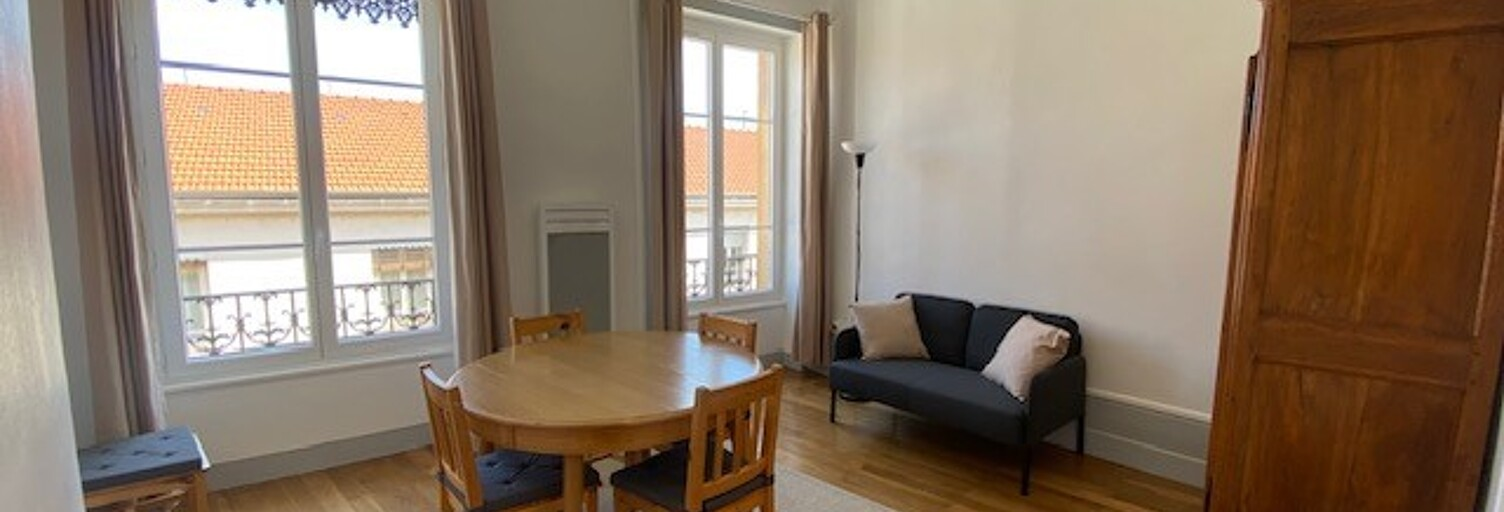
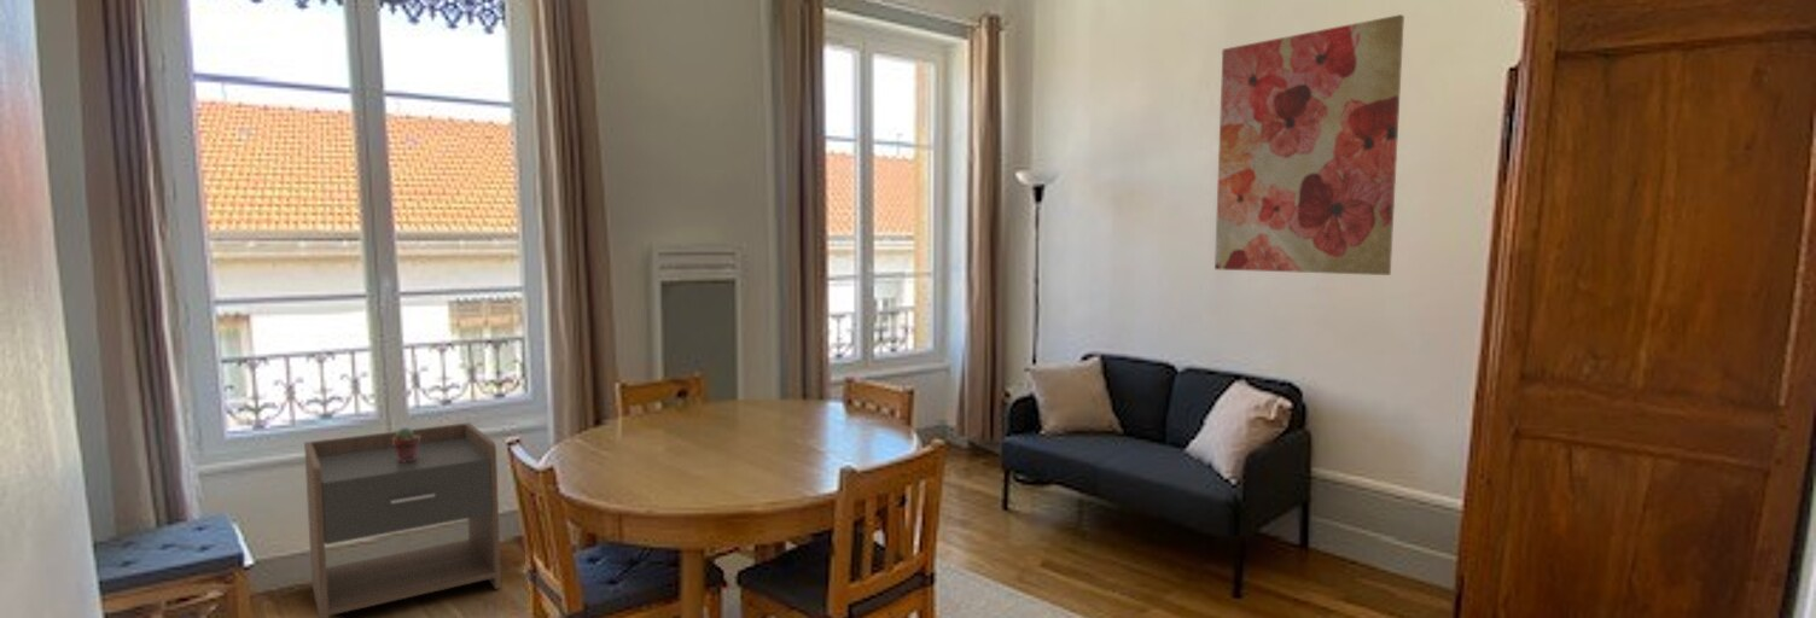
+ potted succulent [392,426,421,462]
+ nightstand [303,421,502,618]
+ wall art [1213,13,1405,276]
